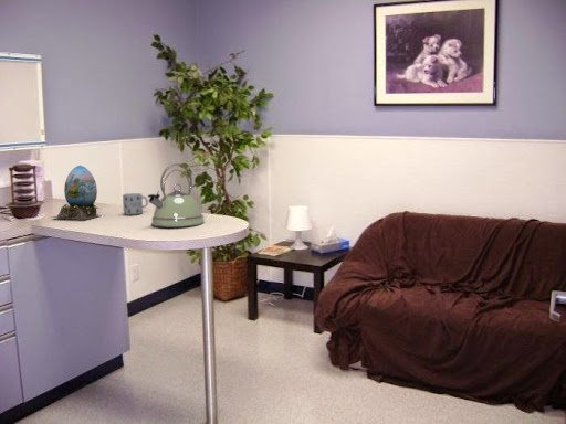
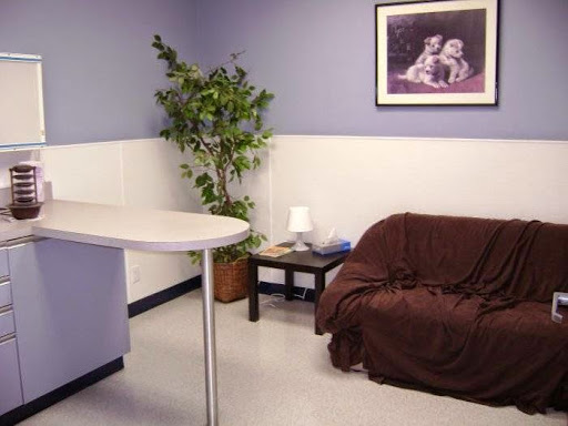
- kettle [147,162,206,229]
- mug [122,192,149,215]
- decorative egg [52,163,101,220]
